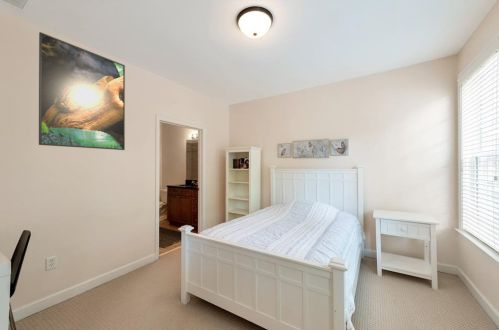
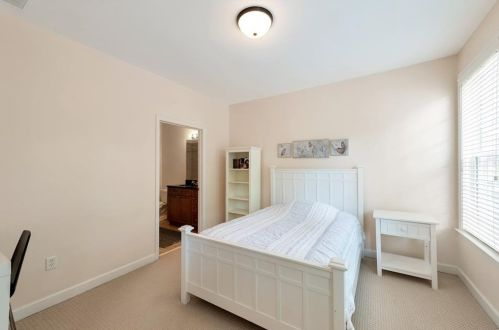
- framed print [38,31,126,151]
